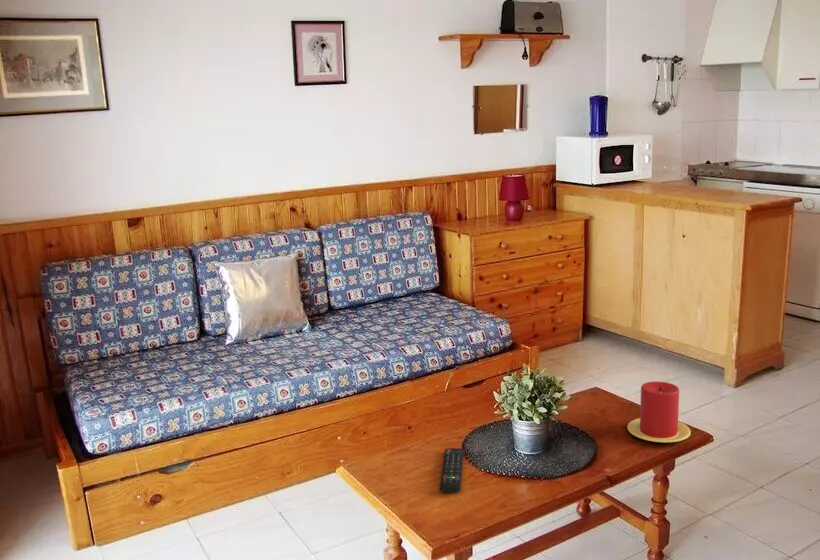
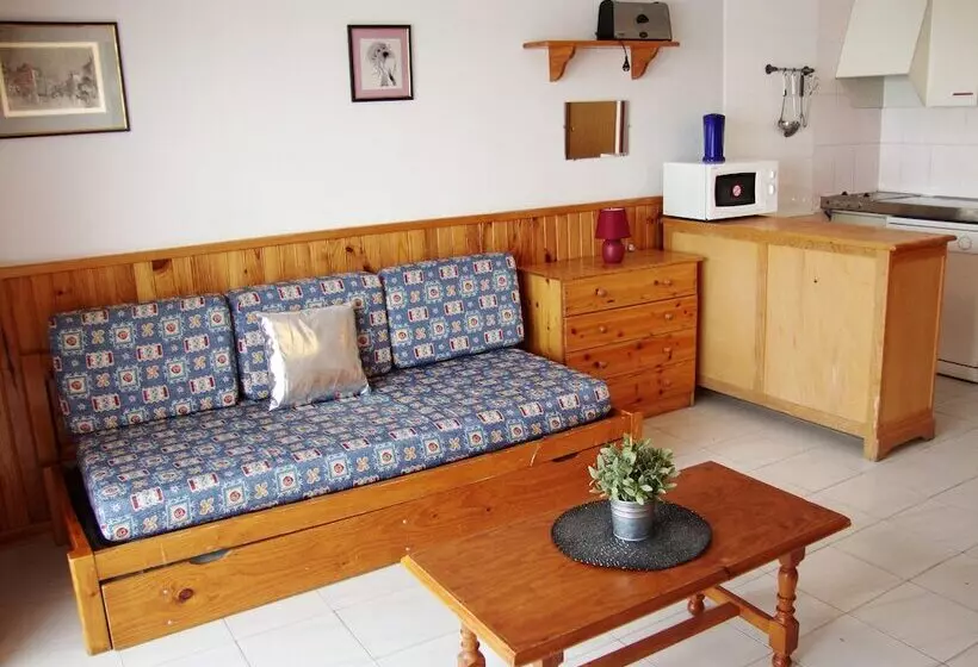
- remote control [439,447,464,494]
- candle [627,381,692,443]
